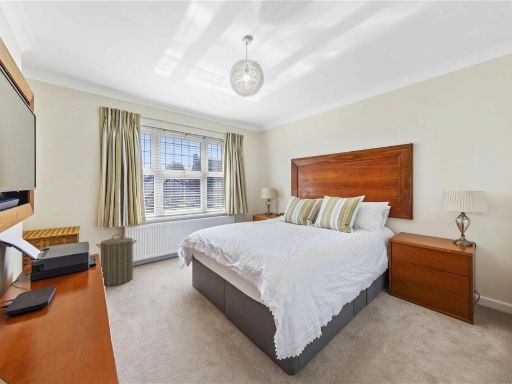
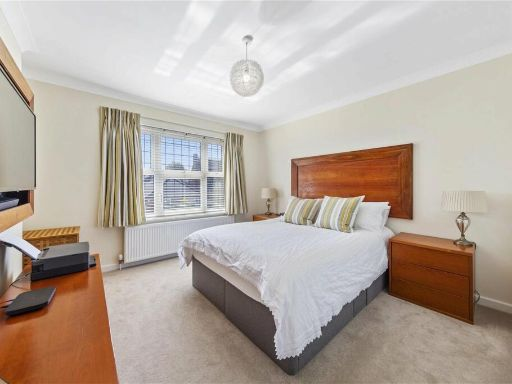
- laundry hamper [96,233,138,287]
